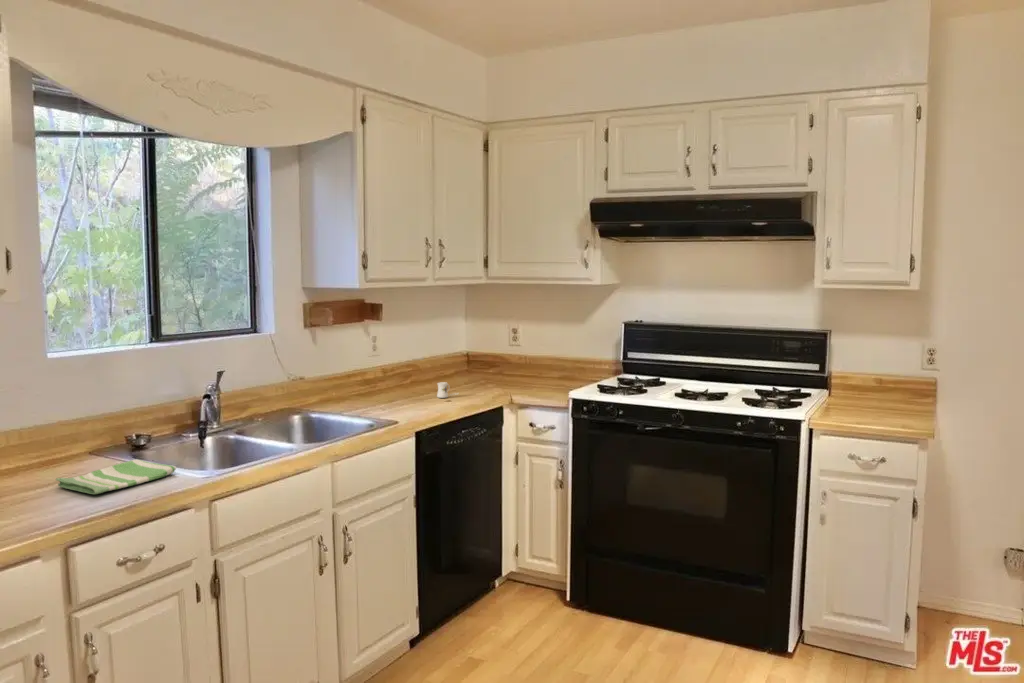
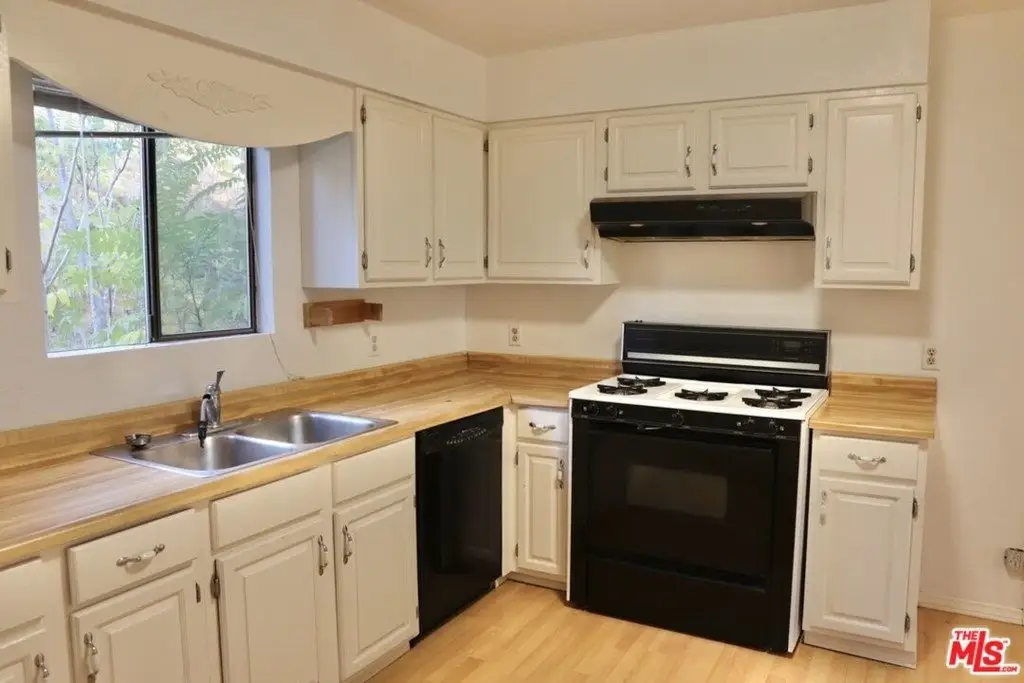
- dish towel [55,459,177,495]
- mug [436,381,460,399]
